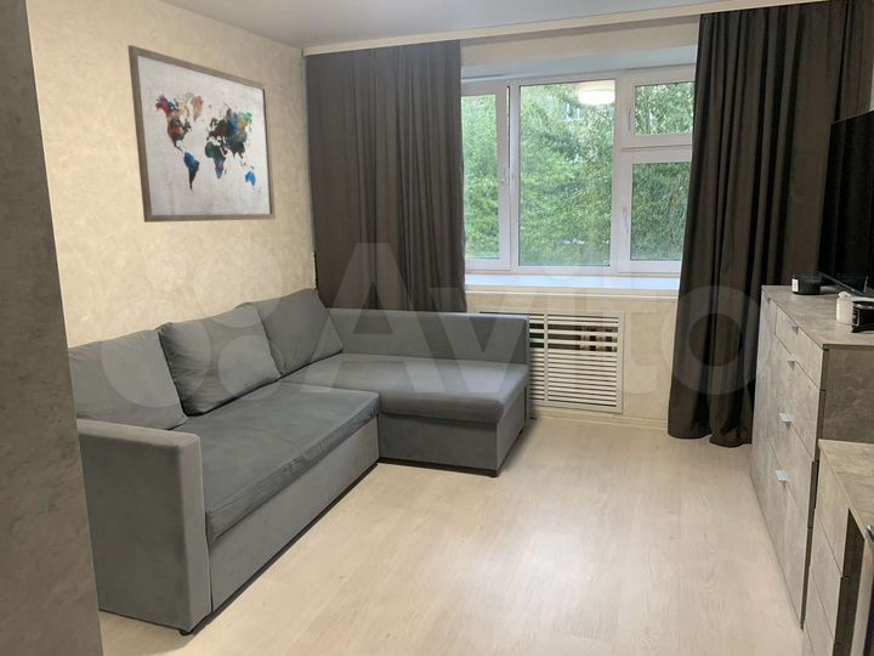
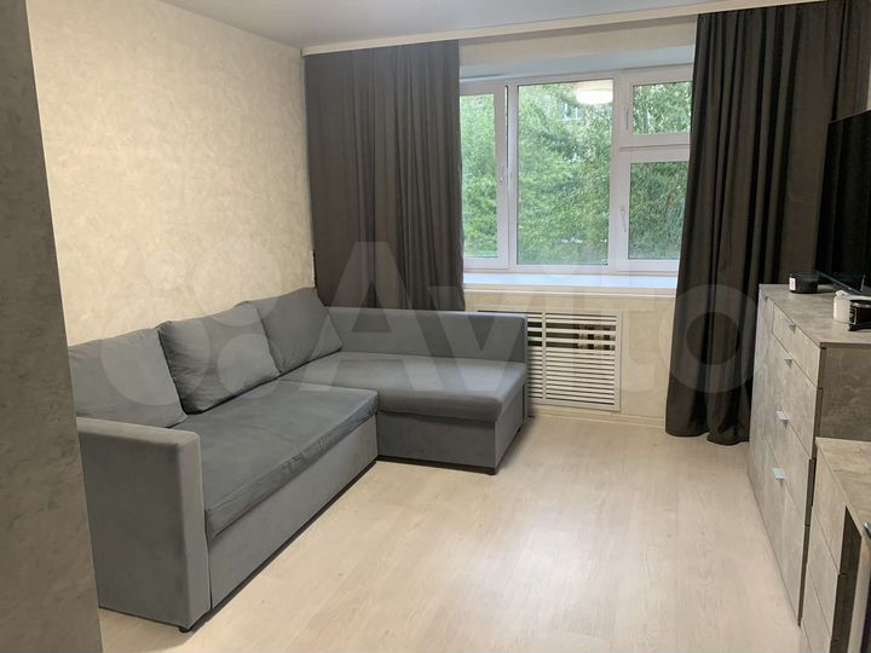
- wall art [126,44,277,224]
